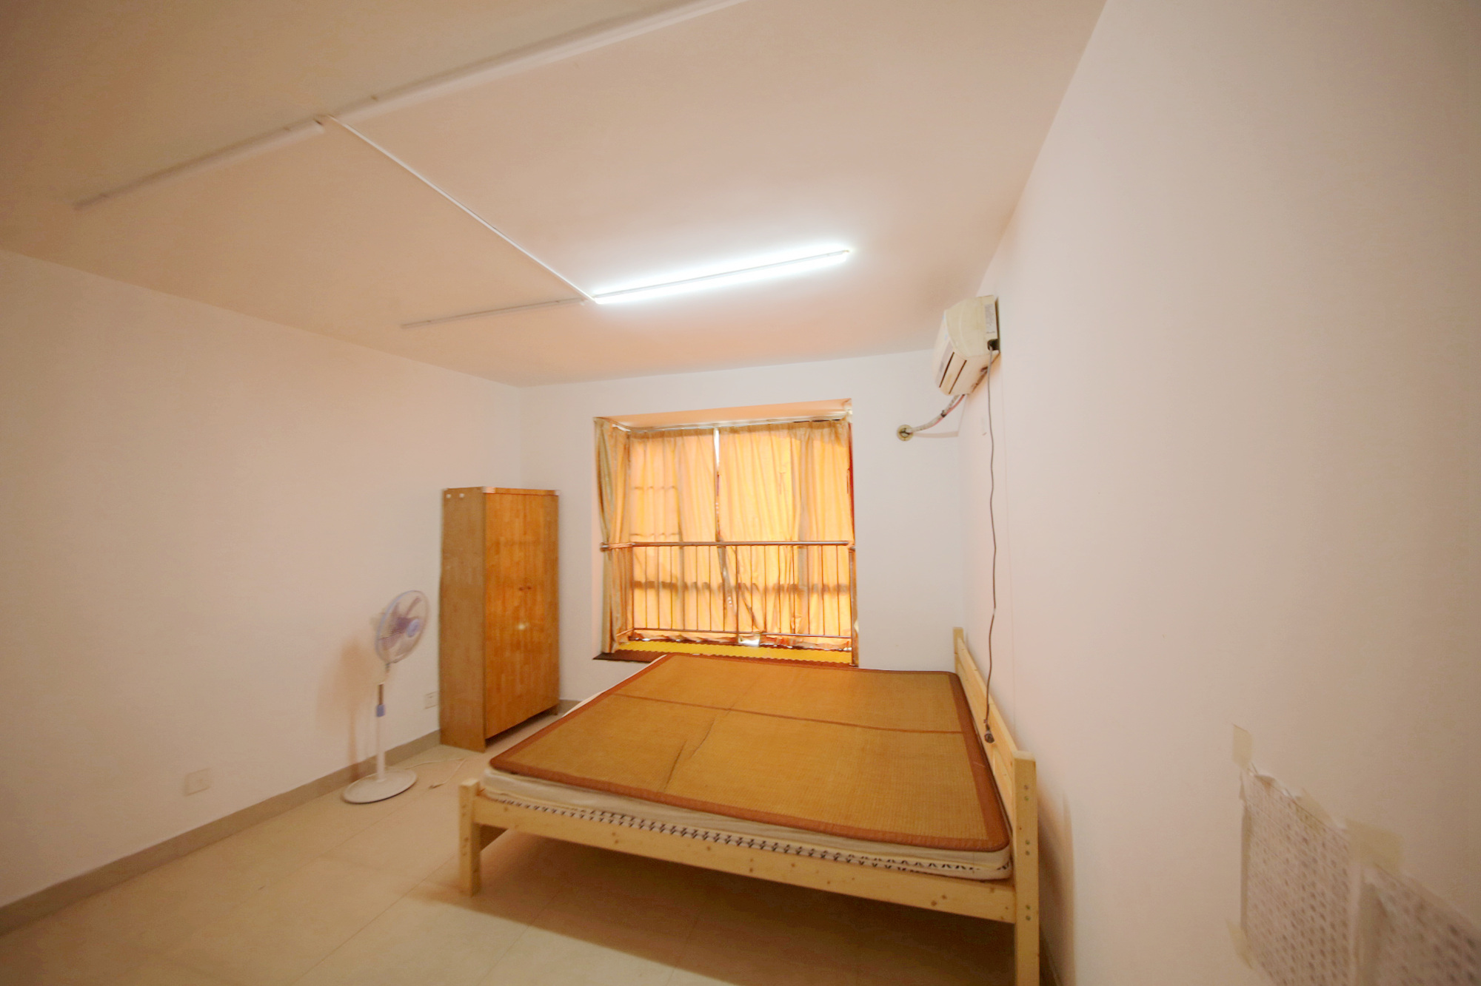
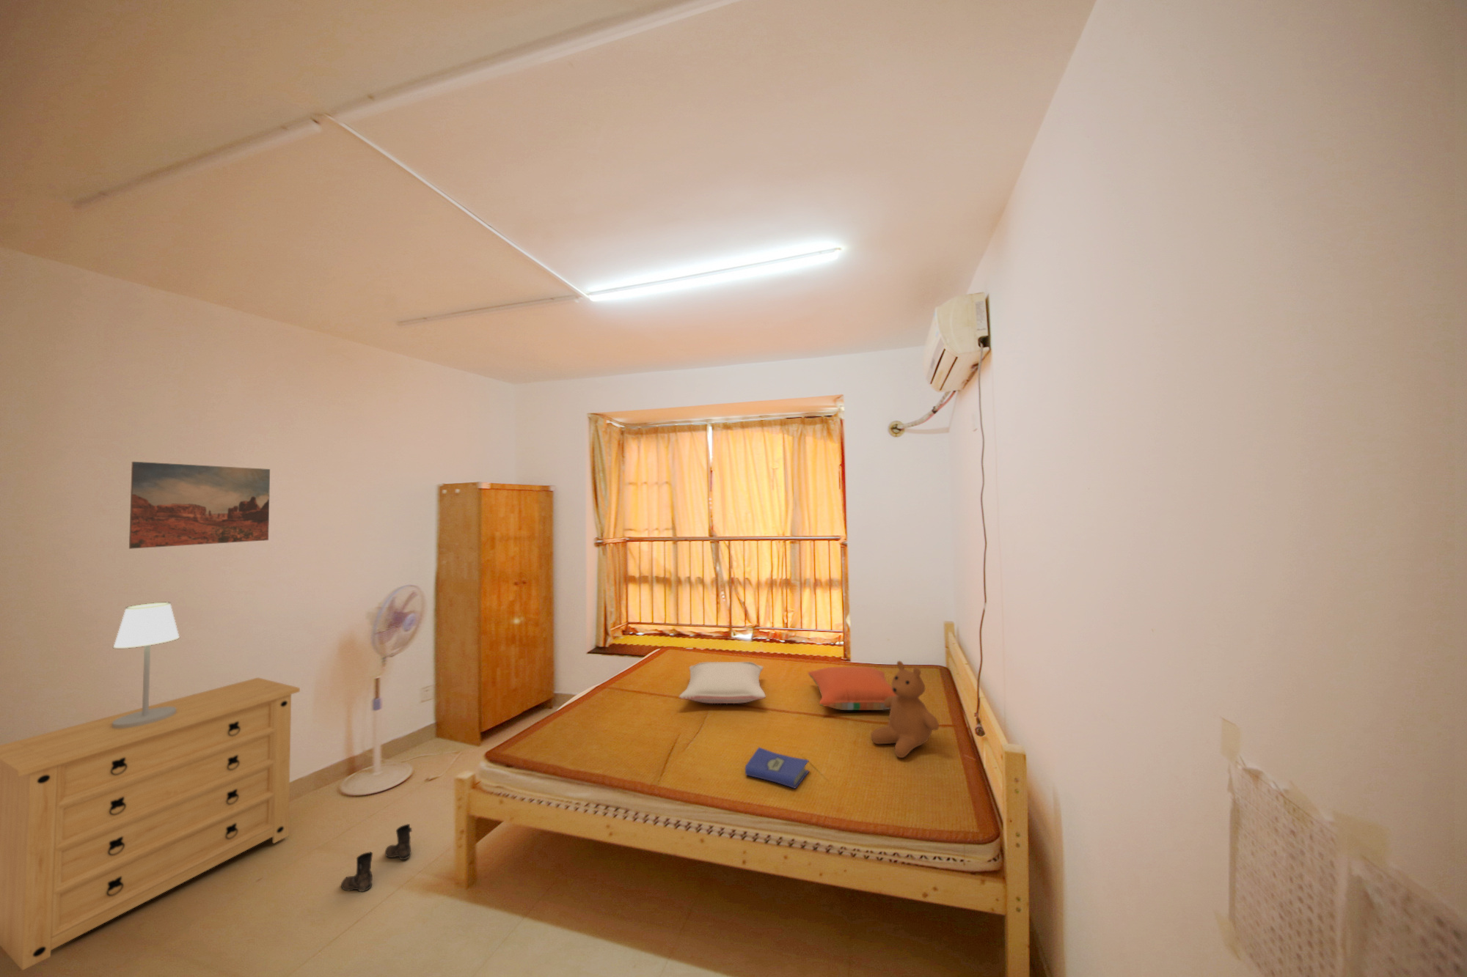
+ dresser [0,676,301,972]
+ pillow [678,661,767,704]
+ pillow [807,666,897,711]
+ boots [340,823,412,893]
+ wall art [129,461,270,550]
+ table lamp [112,601,180,728]
+ hardcover book [745,746,809,789]
+ teddy bear [870,661,939,759]
